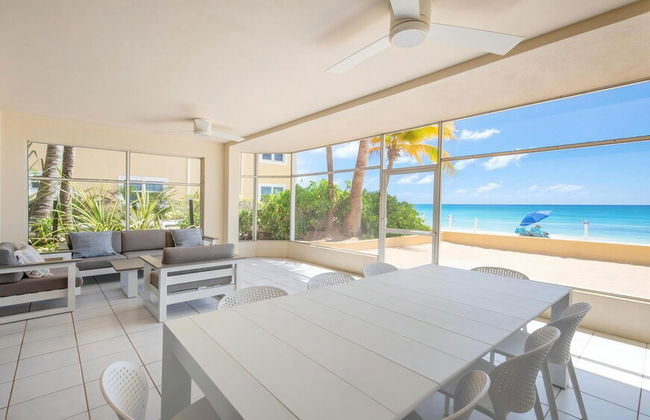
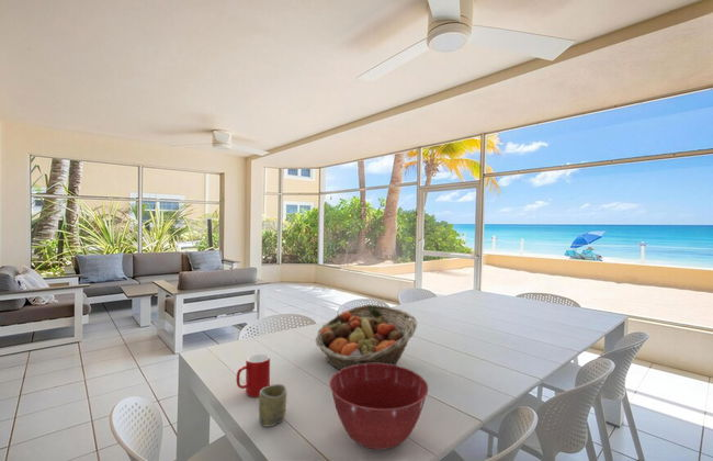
+ mixing bowl [328,363,429,451]
+ cup [258,383,287,427]
+ fruit basket [315,304,418,371]
+ cup [236,353,271,398]
